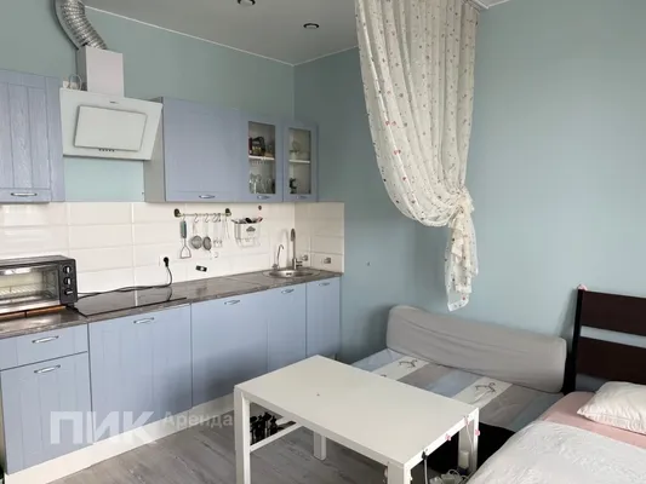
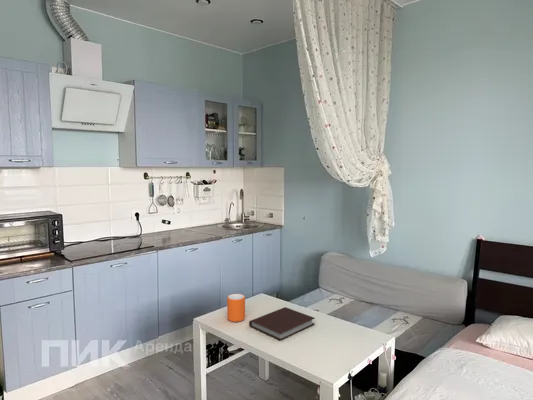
+ mug [226,293,246,323]
+ notebook [248,306,316,342]
